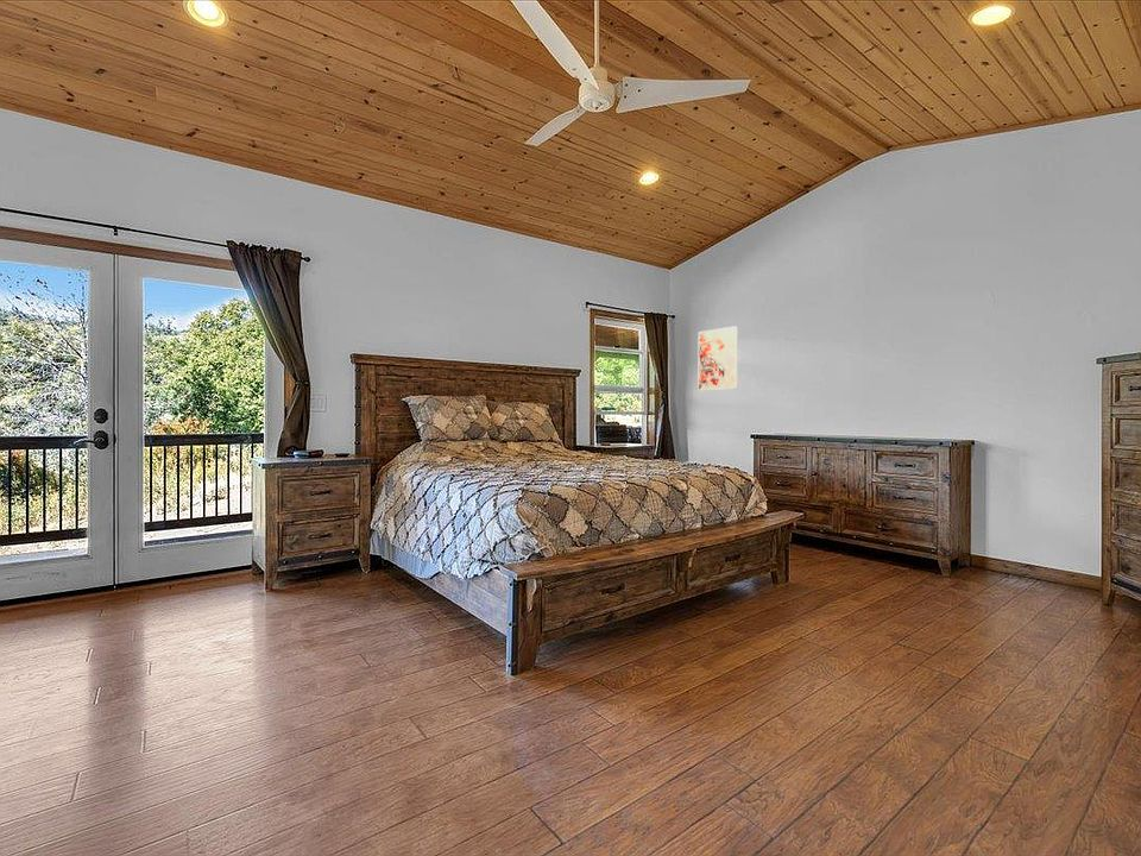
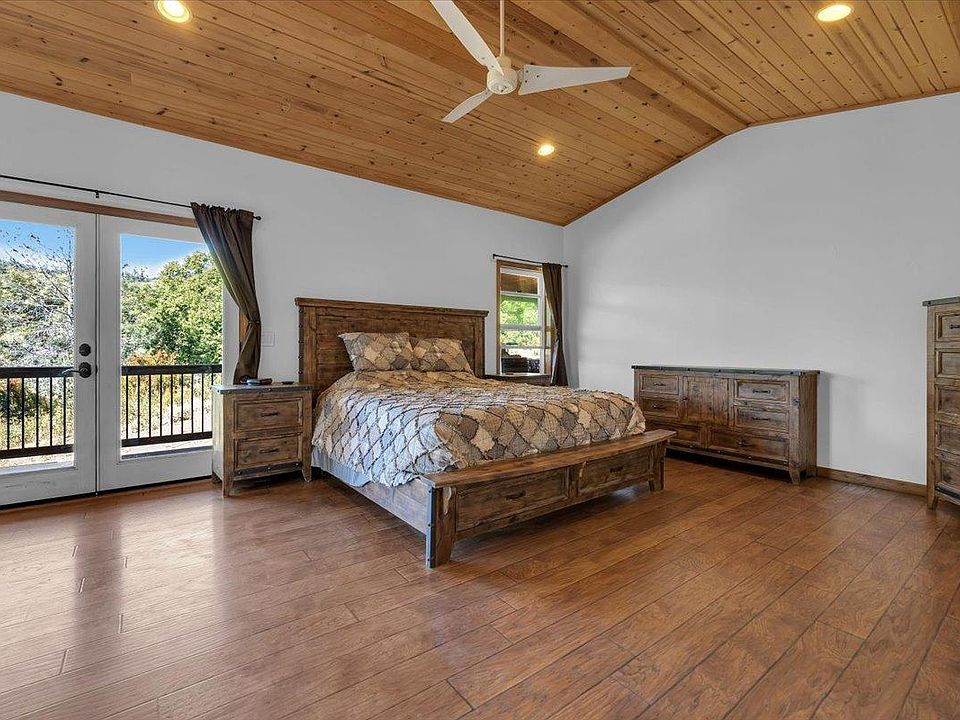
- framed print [698,325,739,391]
